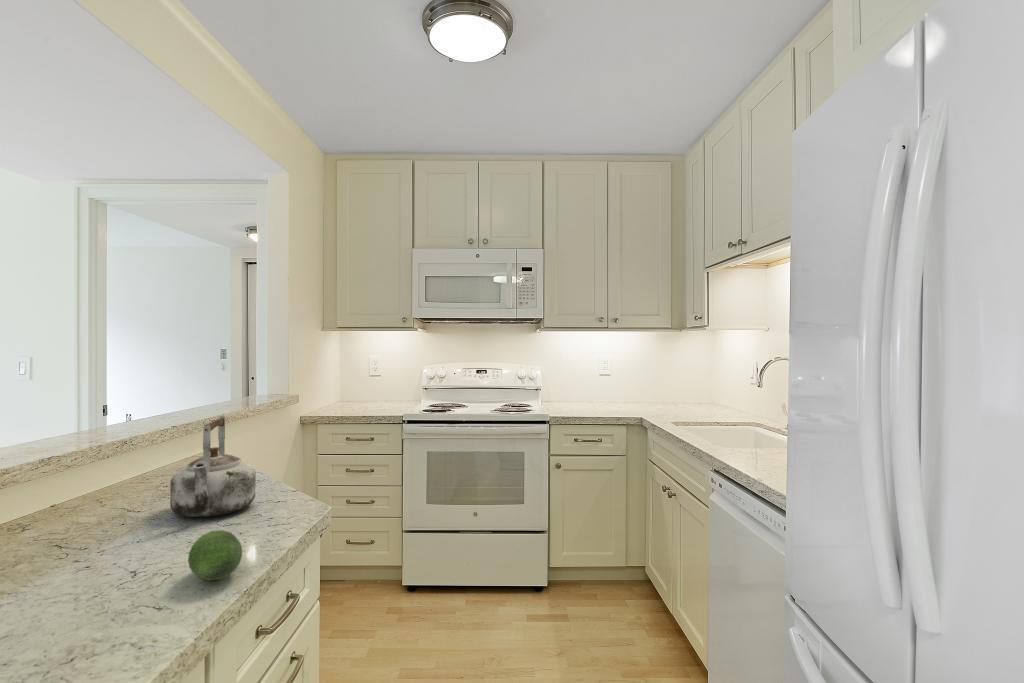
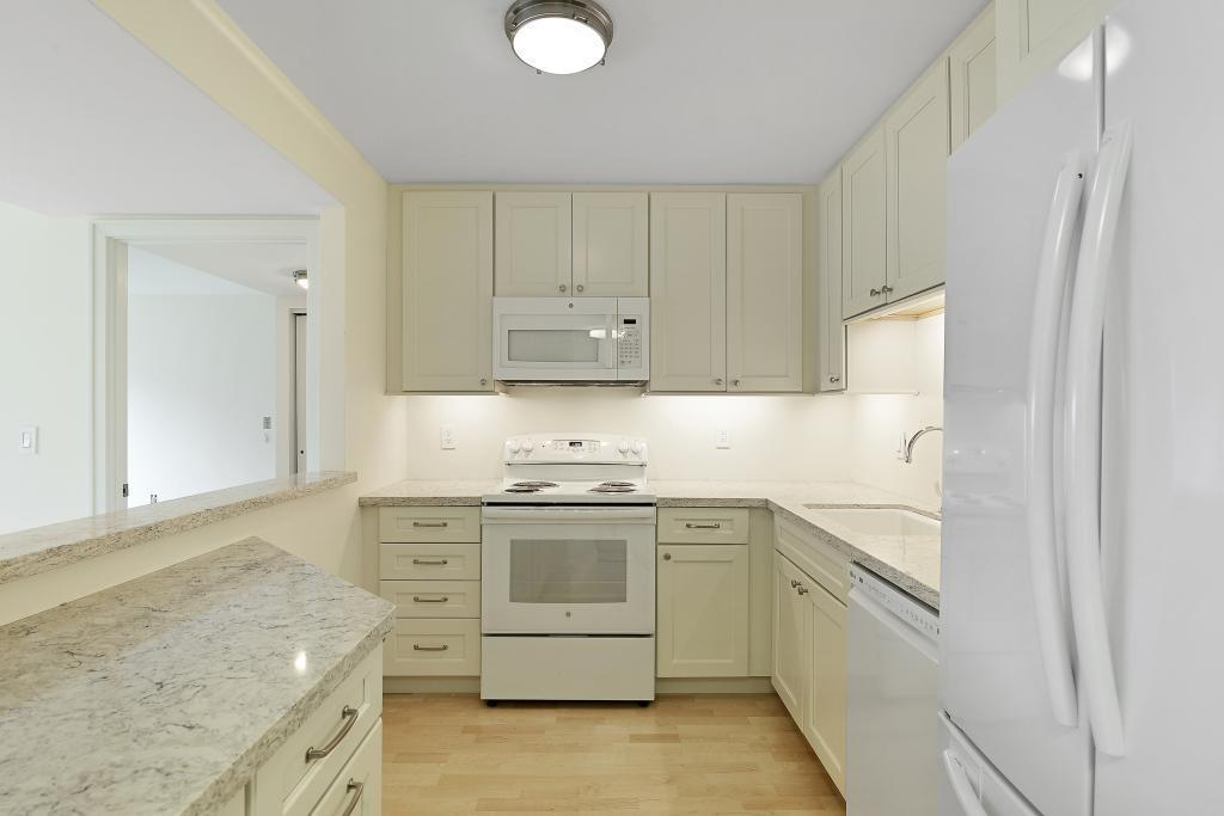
- fruit [187,529,243,582]
- kettle [169,415,257,518]
